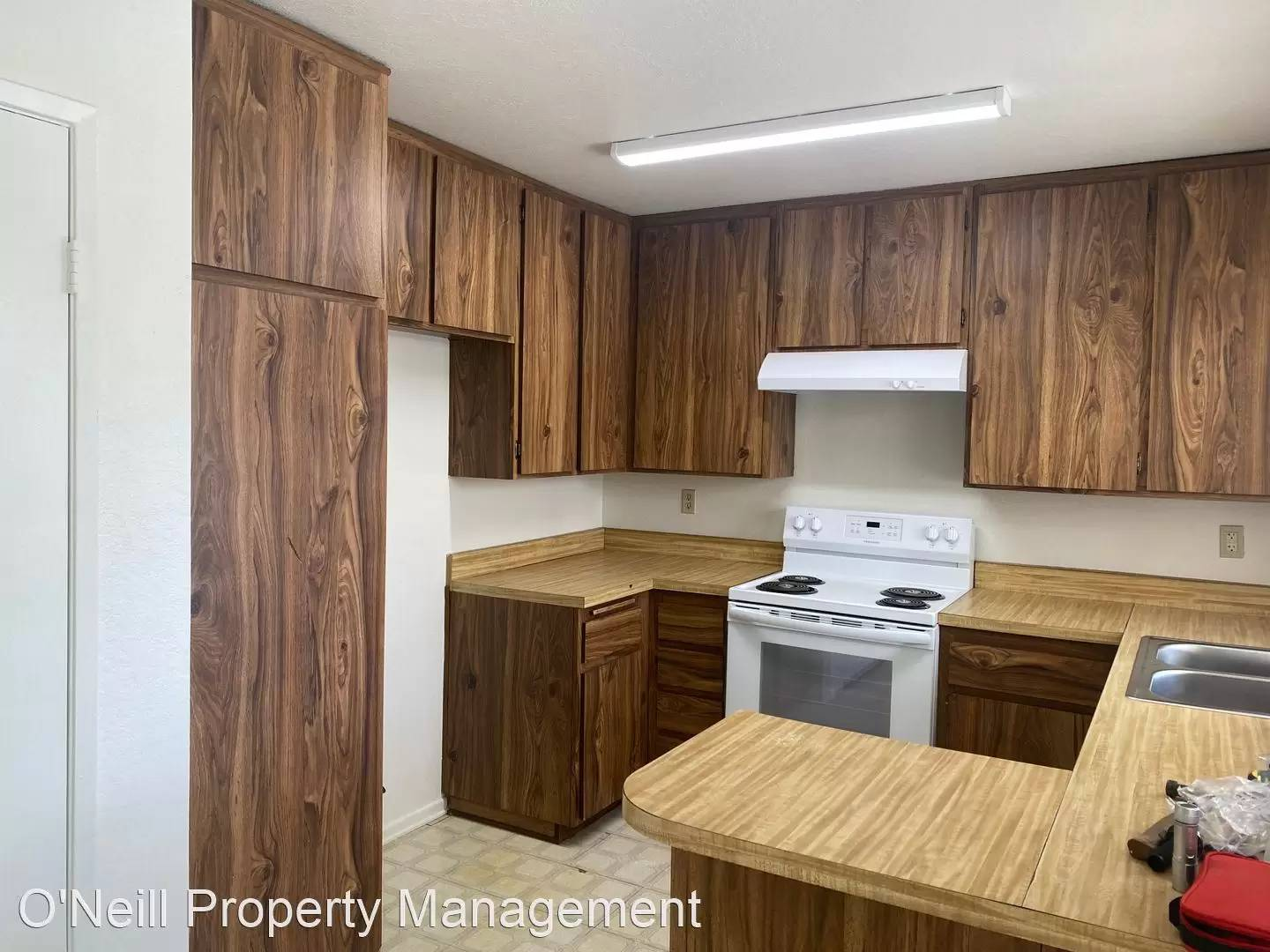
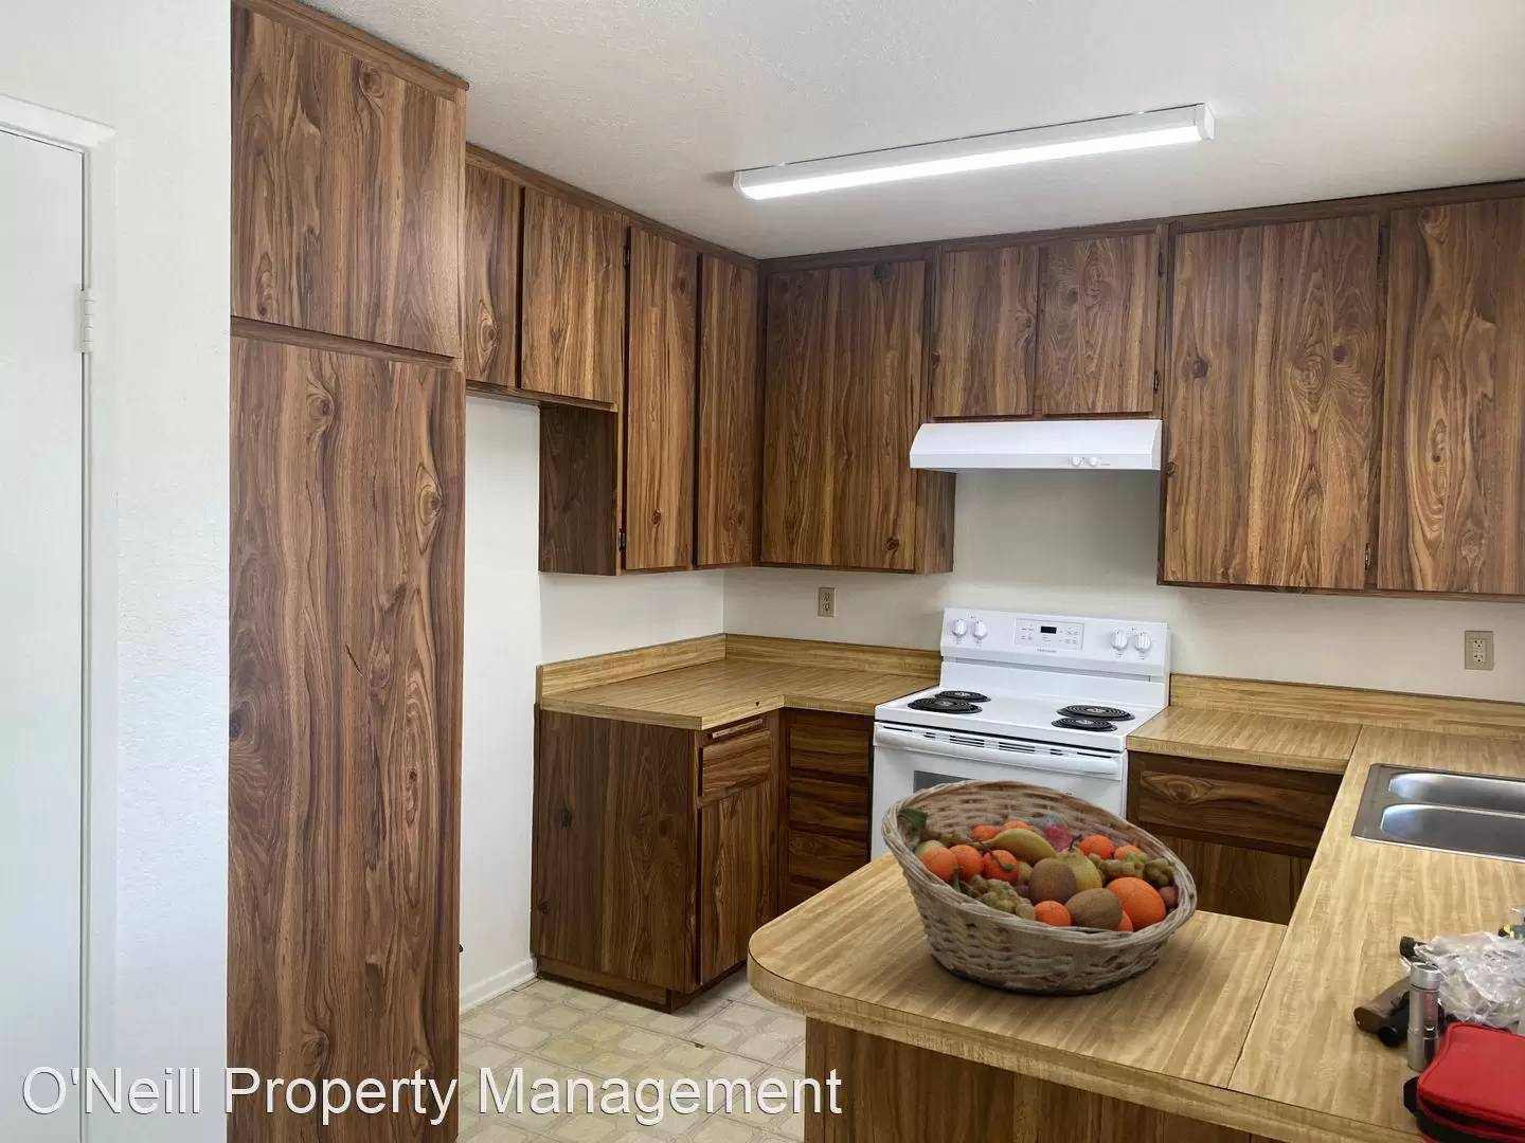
+ fruit basket [880,778,1198,995]
